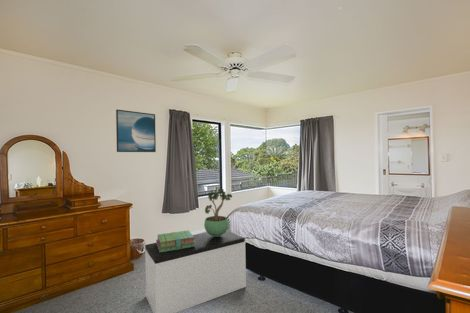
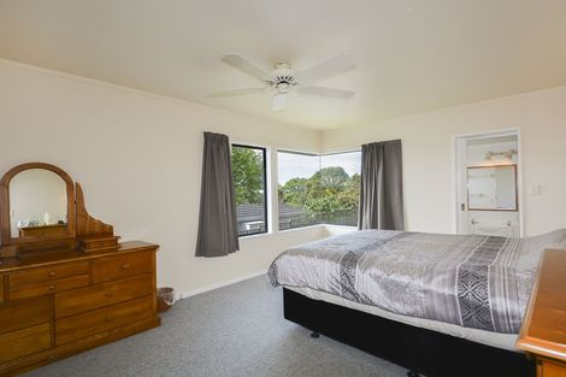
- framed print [115,109,157,153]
- potted plant [203,187,233,237]
- stack of books [155,229,196,252]
- bench [144,229,247,313]
